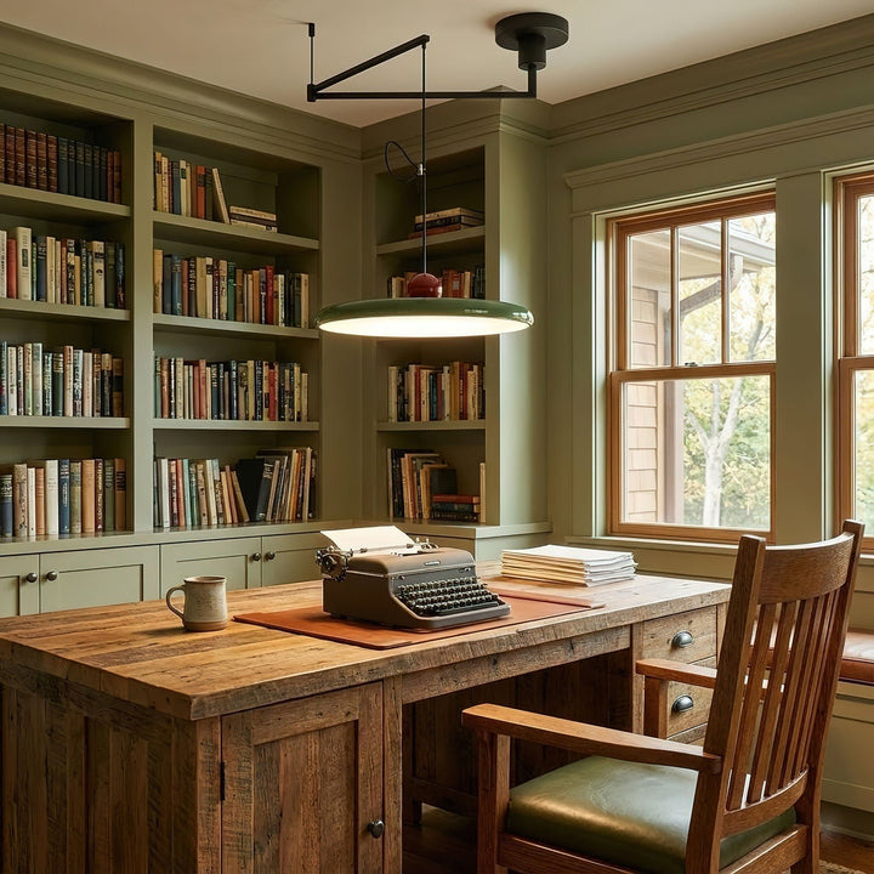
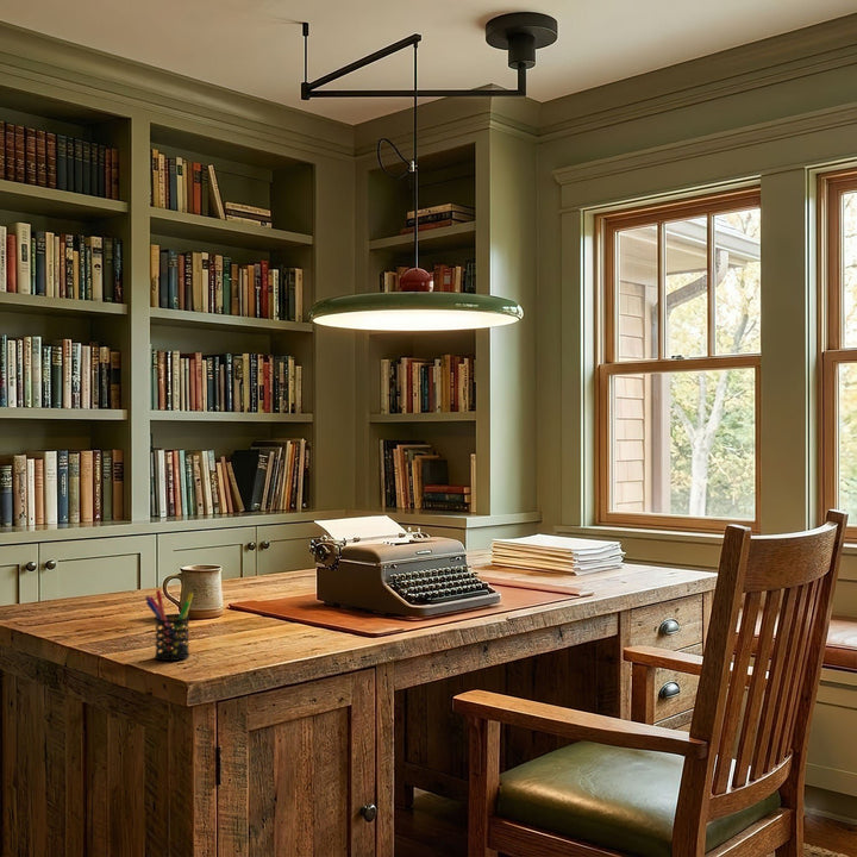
+ pen holder [144,589,194,662]
